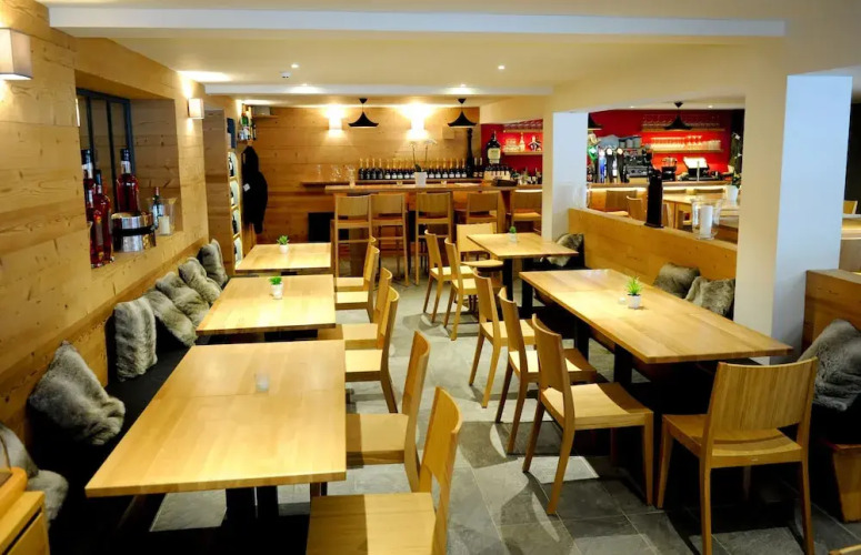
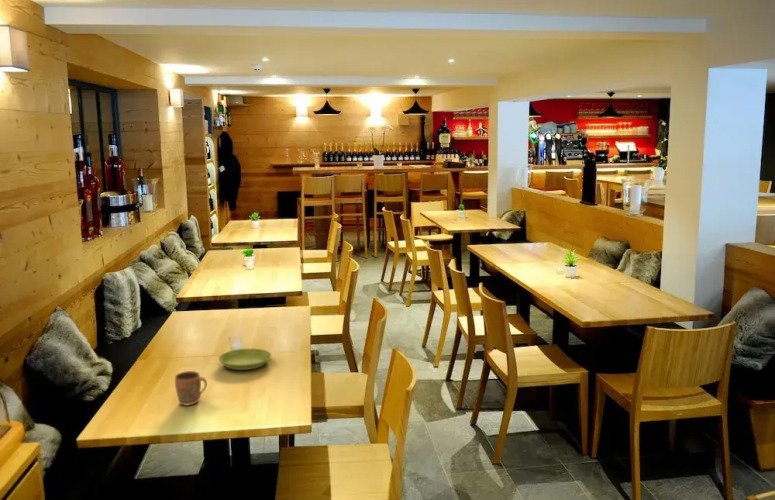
+ mug [174,370,208,406]
+ saucer [218,348,272,371]
